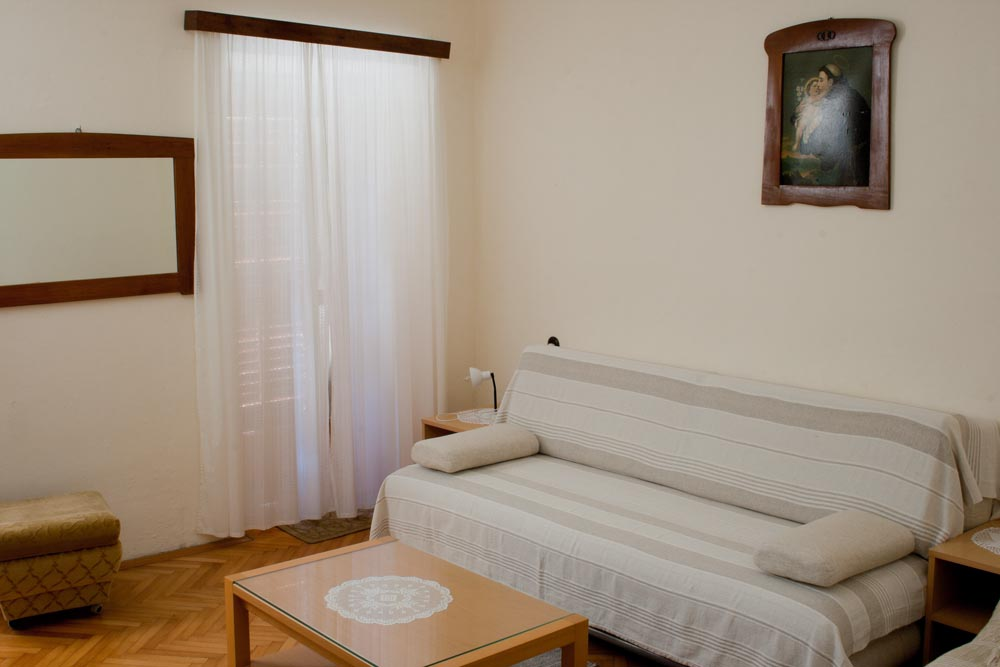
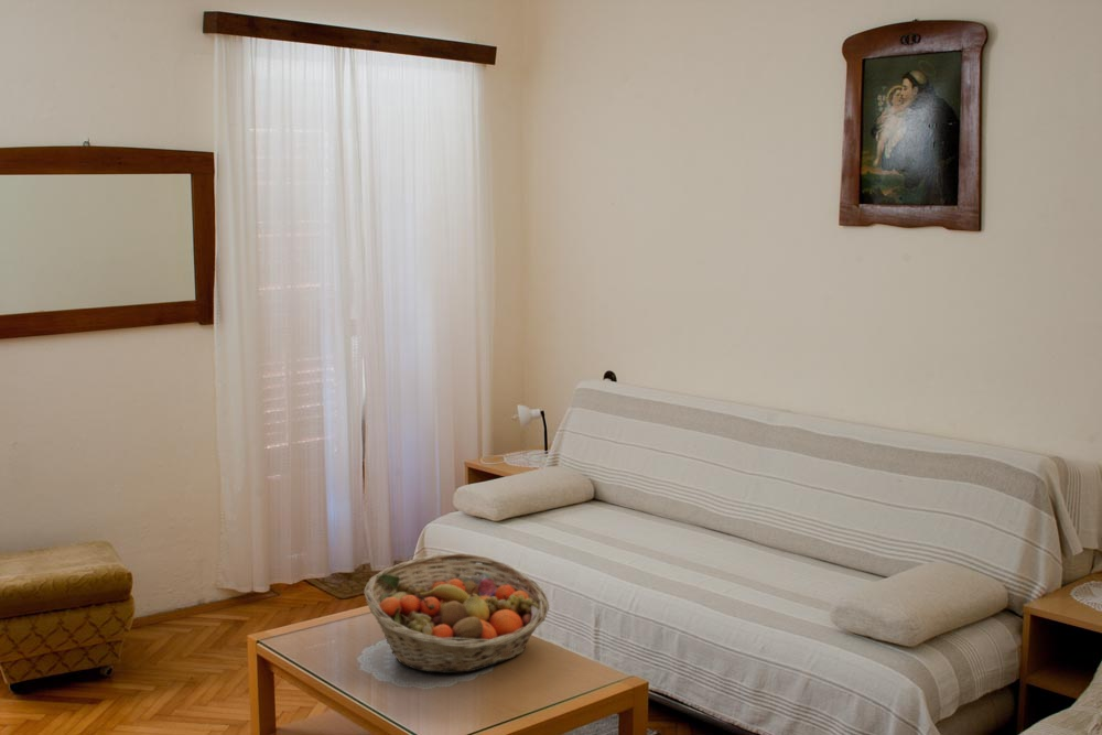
+ fruit basket [364,552,550,674]
